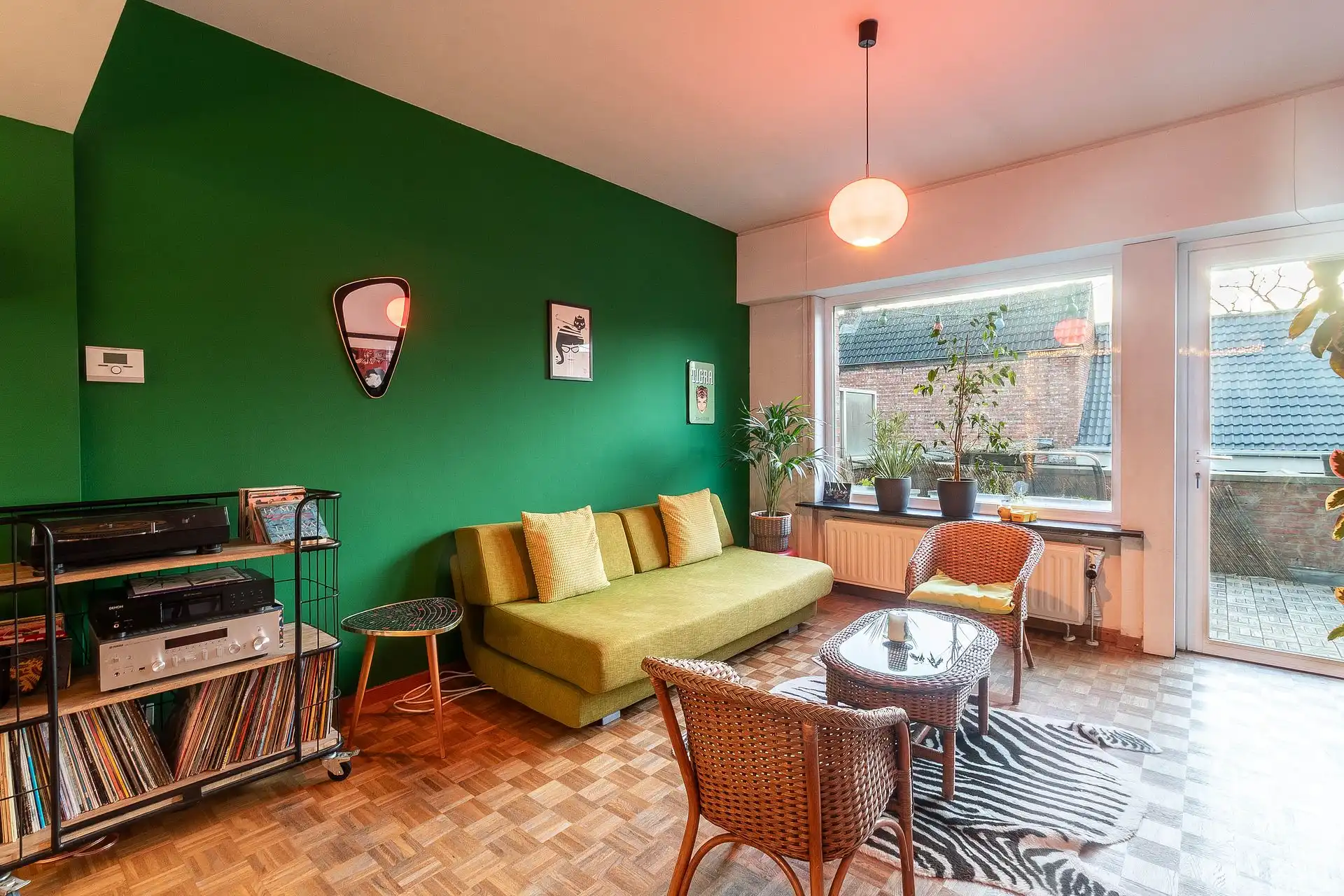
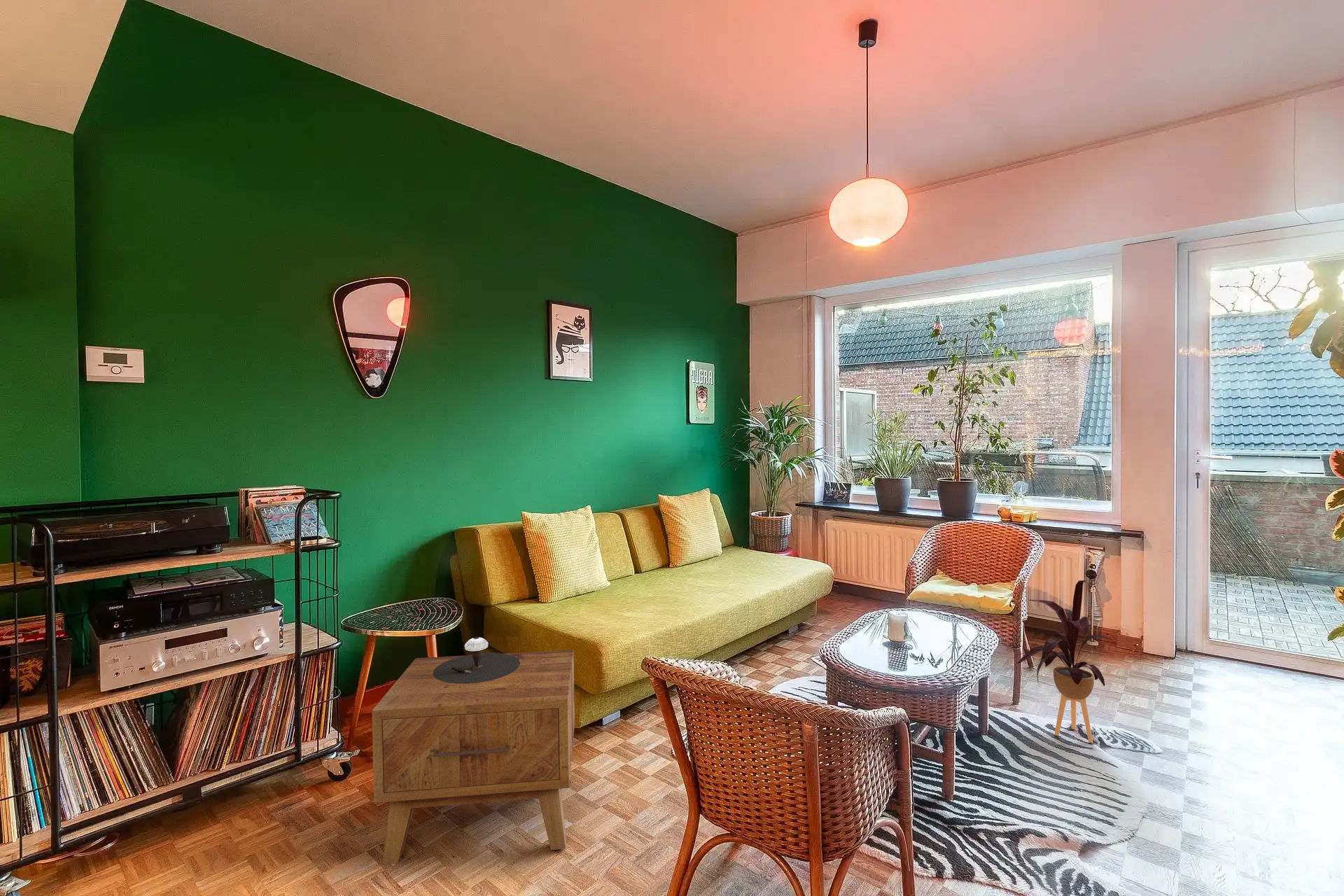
+ house plant [1016,580,1112,743]
+ table lamp [433,636,520,683]
+ side table [371,650,575,865]
